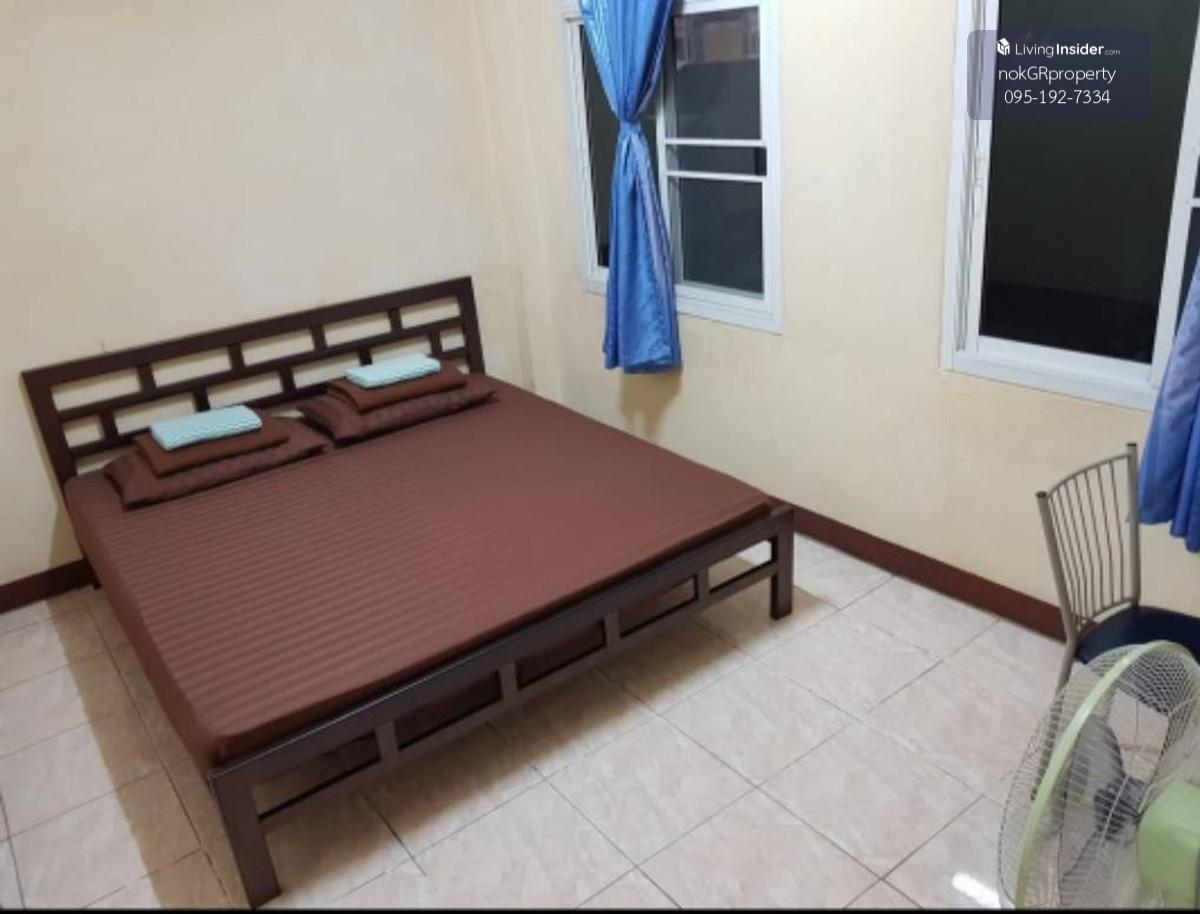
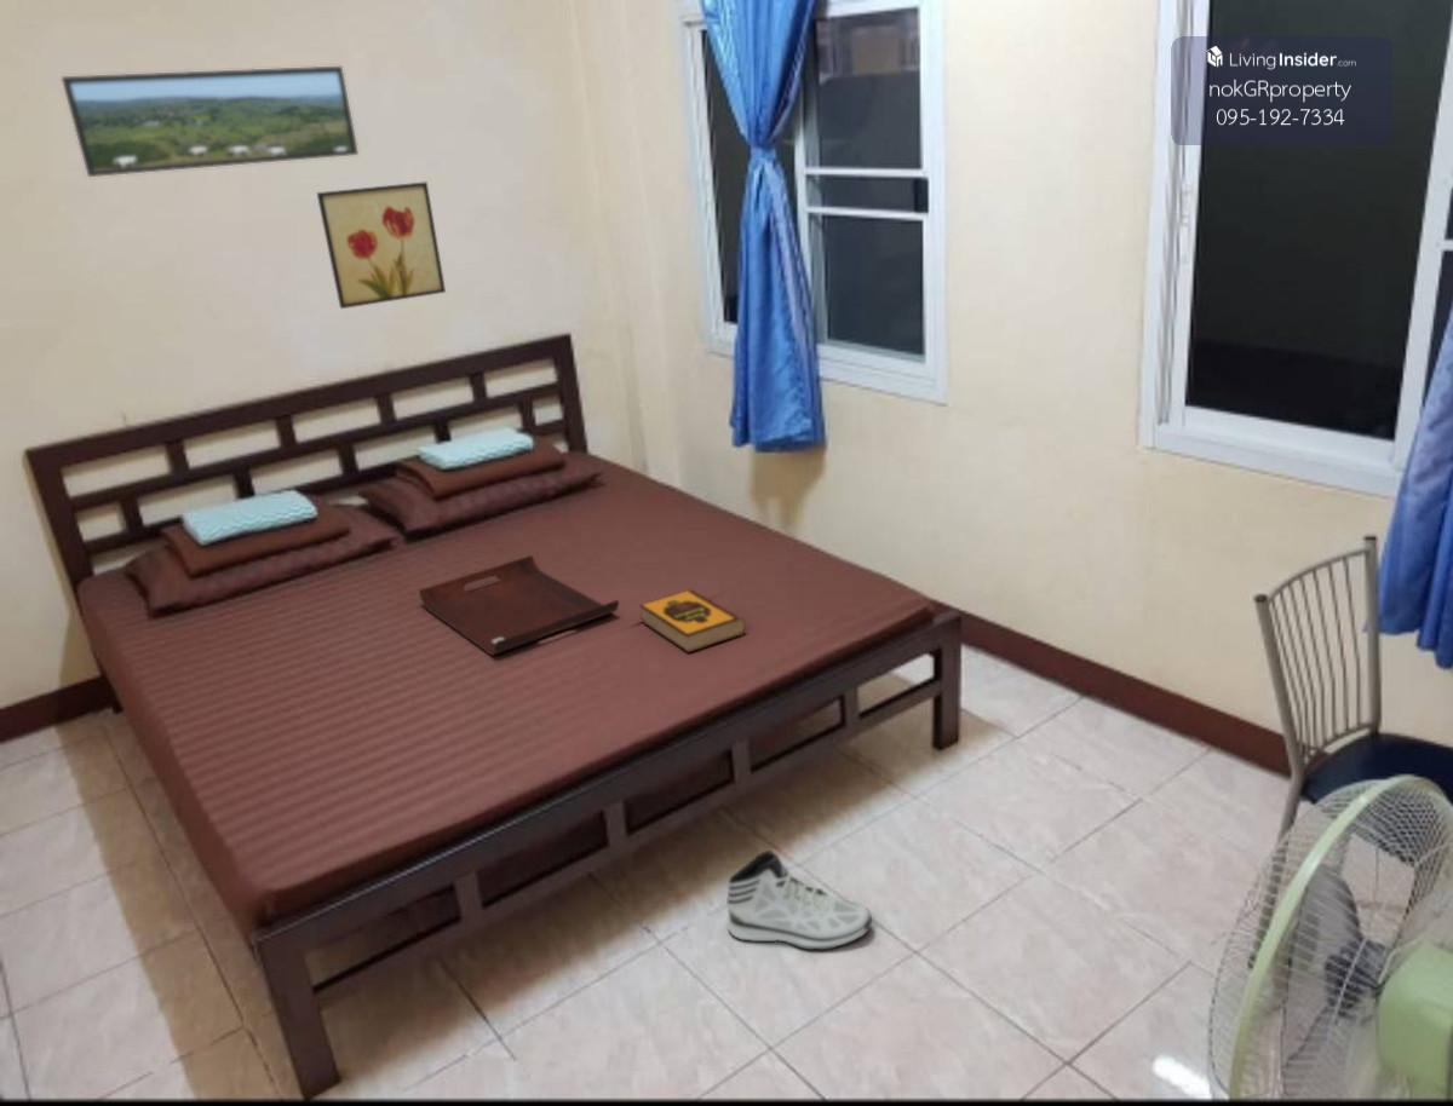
+ serving tray [418,554,620,656]
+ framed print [61,65,360,178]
+ wall art [316,180,447,310]
+ hardback book [638,588,747,655]
+ sneaker [725,849,873,951]
